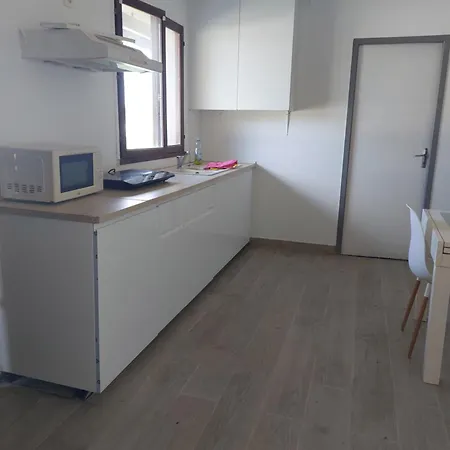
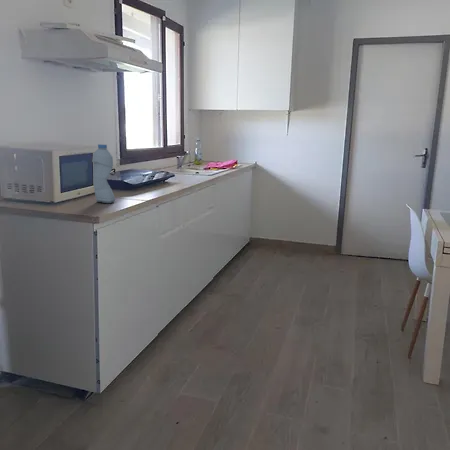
+ water bottle [91,143,116,204]
